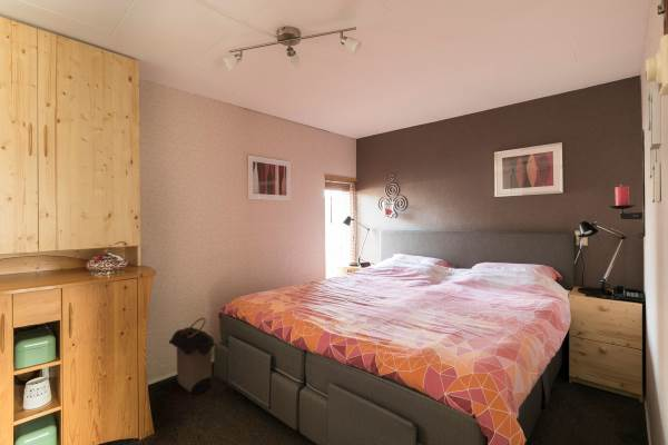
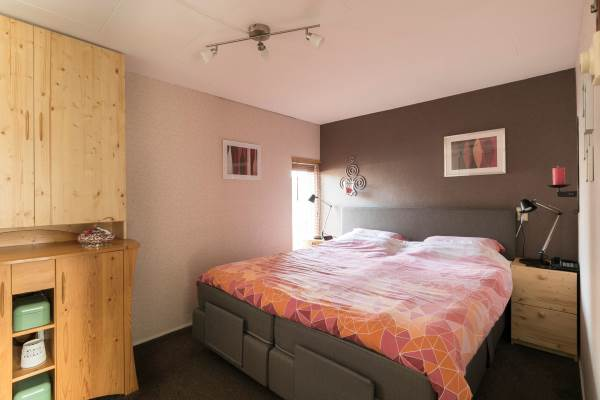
- laundry hamper [168,317,217,395]
